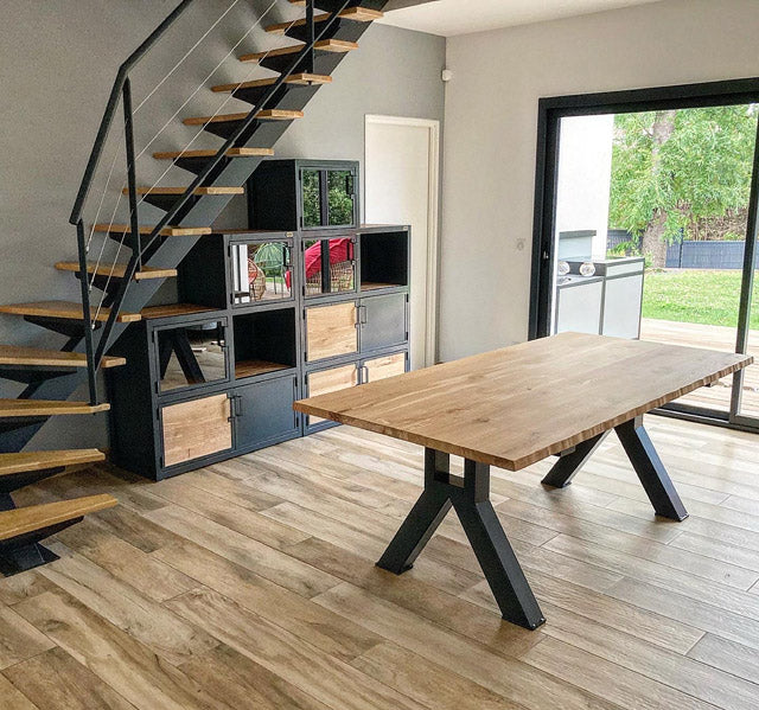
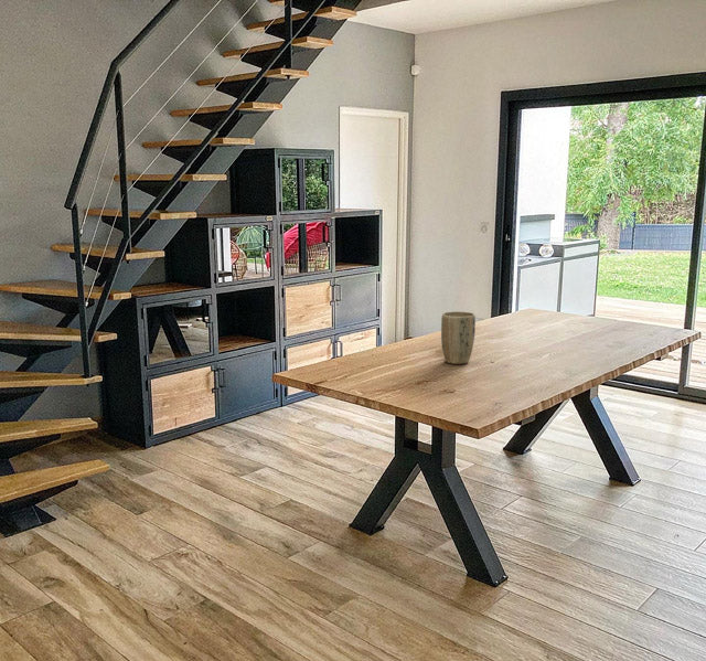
+ plant pot [440,310,477,365]
